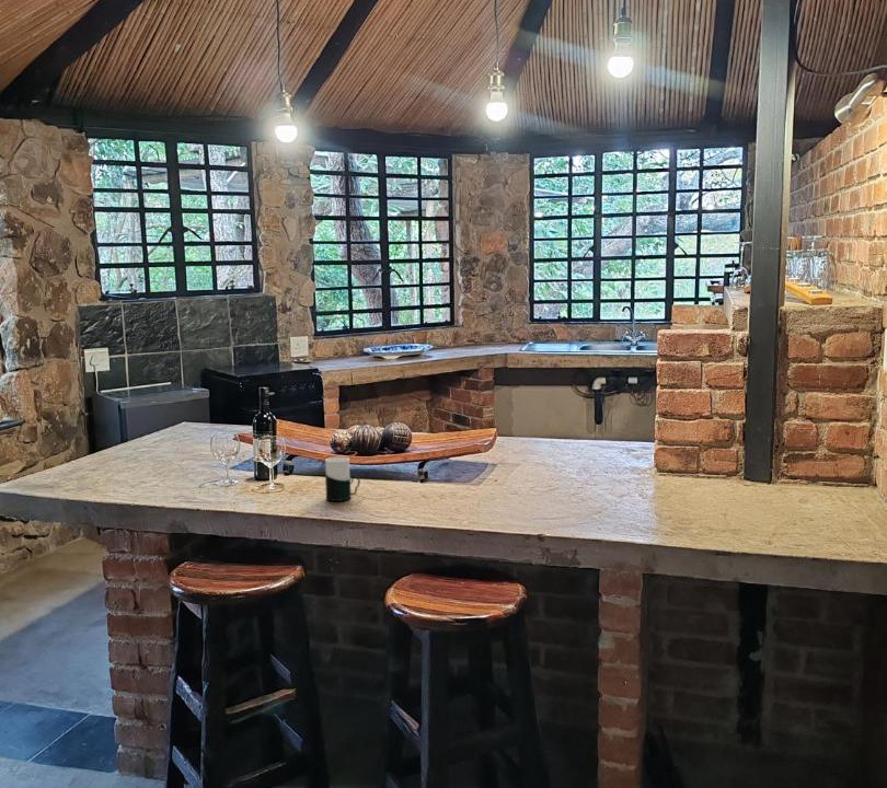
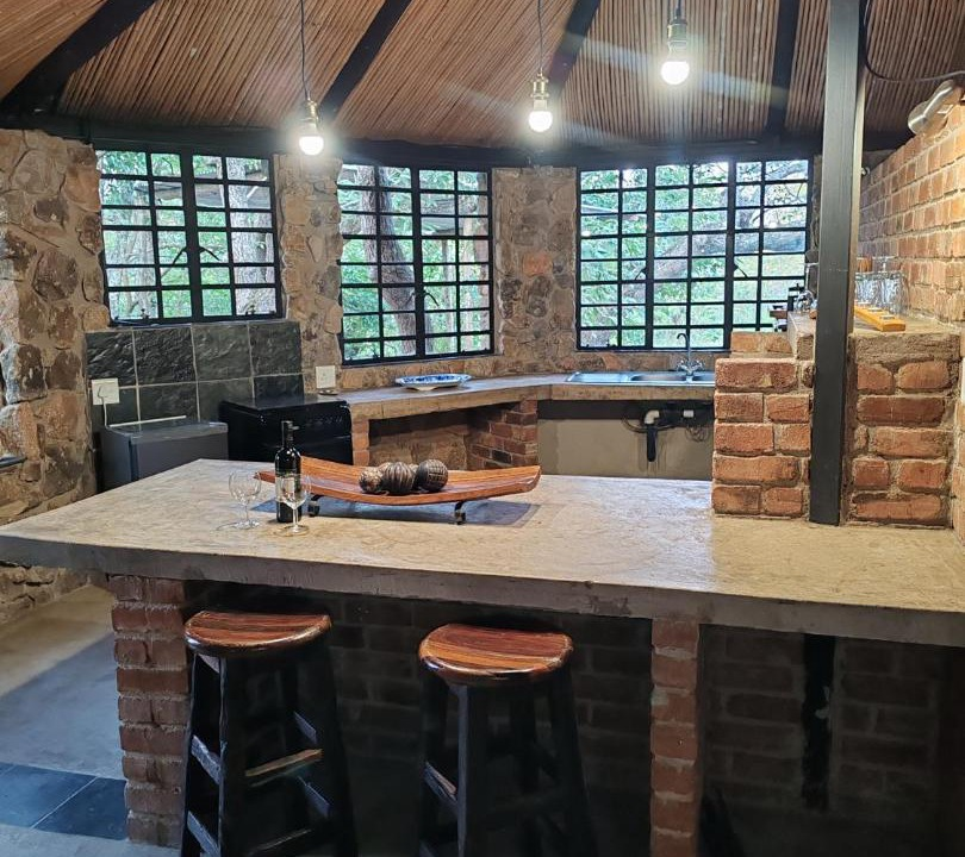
- cup [324,456,361,502]
